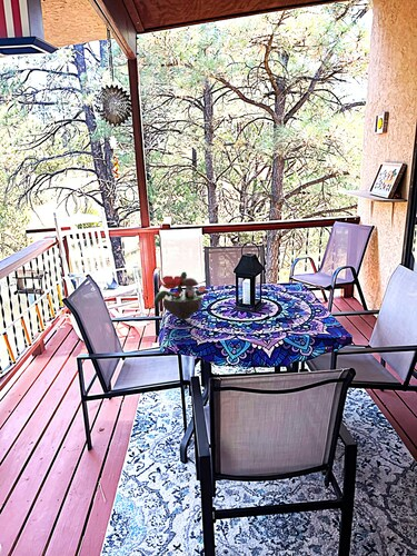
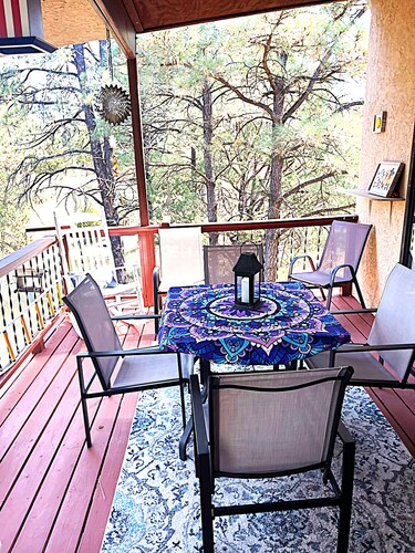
- potted flower [153,271,209,320]
